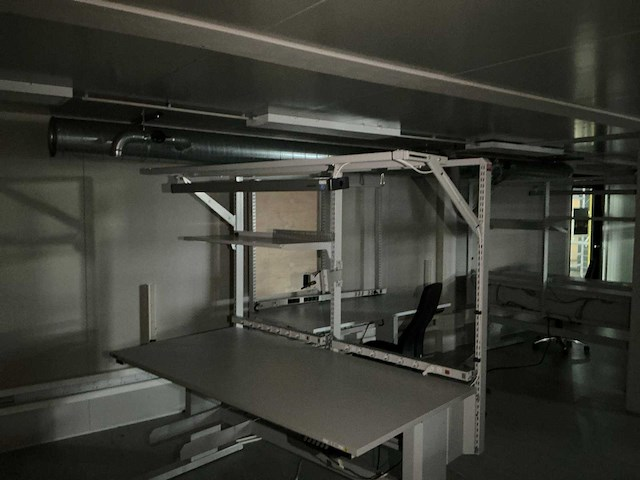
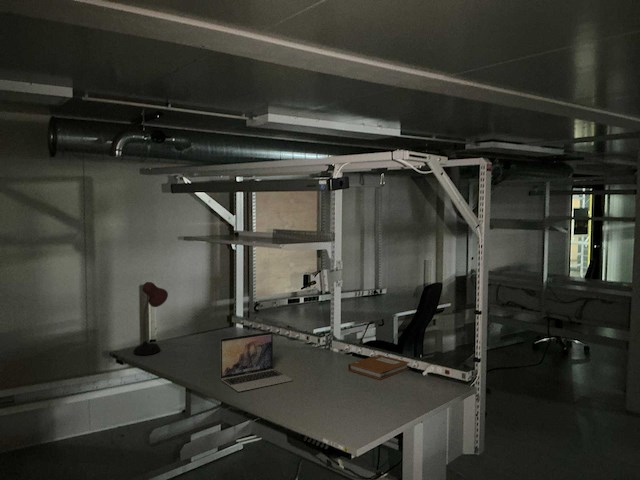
+ desk lamp [132,281,169,356]
+ notebook [347,354,410,381]
+ laptop [219,331,293,392]
